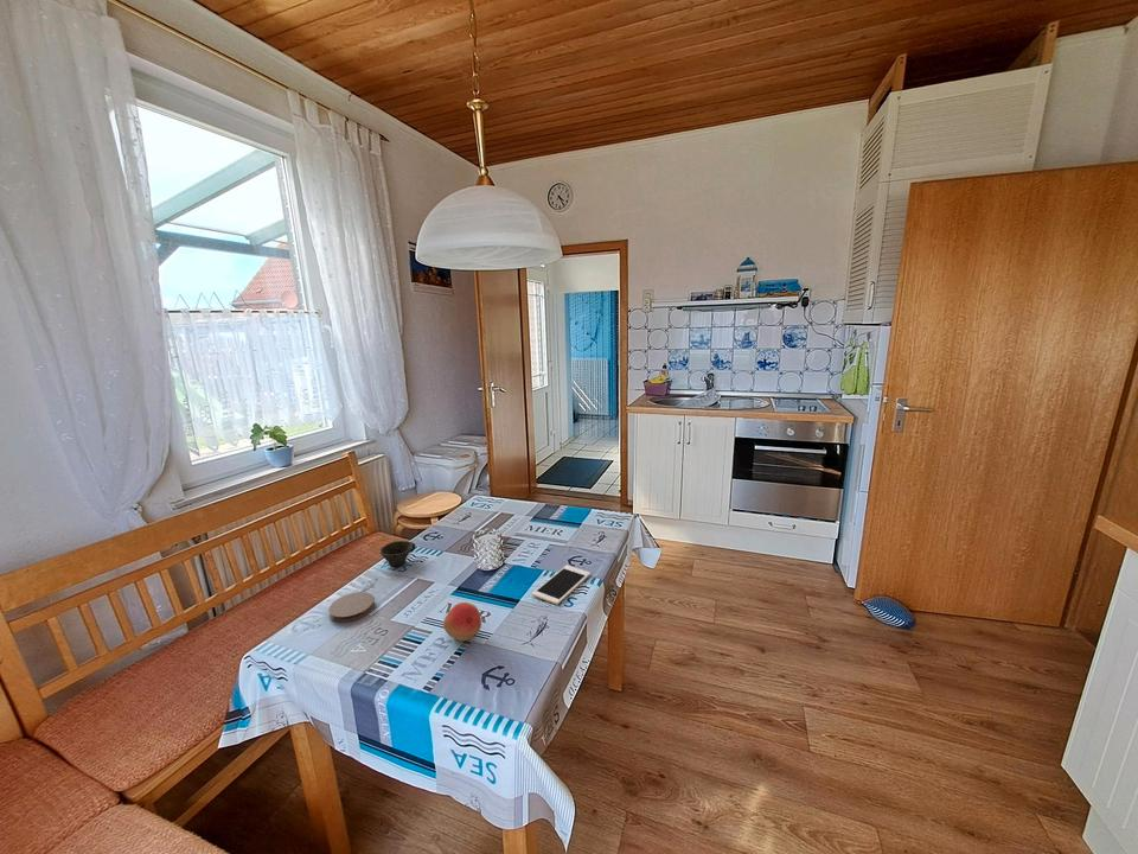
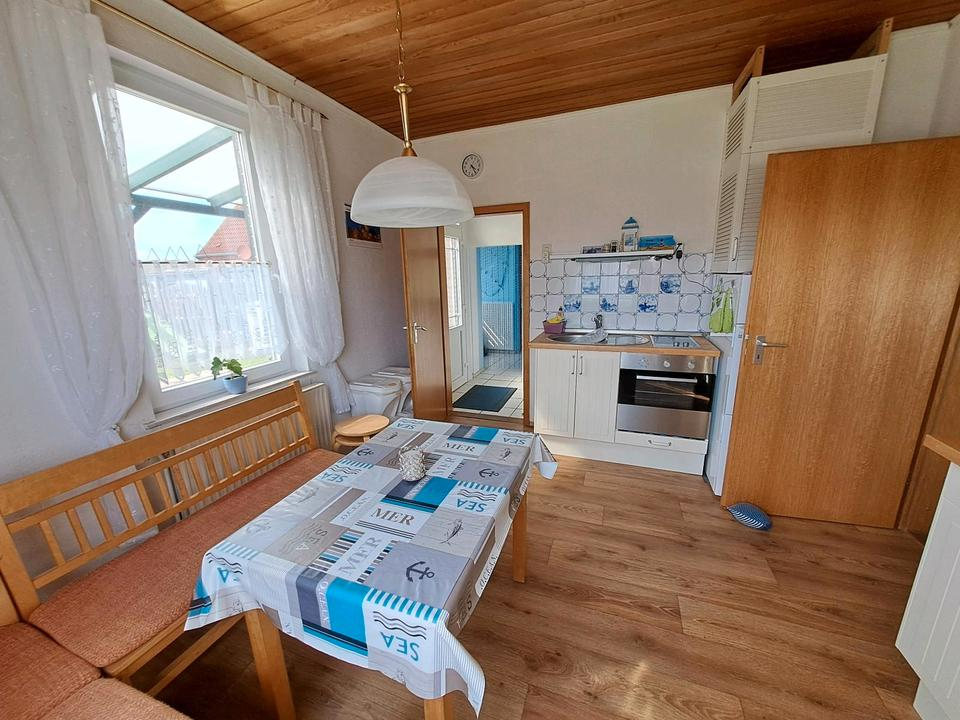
- fruit [442,601,482,642]
- cell phone [531,565,592,606]
- cup [379,540,416,567]
- coaster [327,591,376,623]
